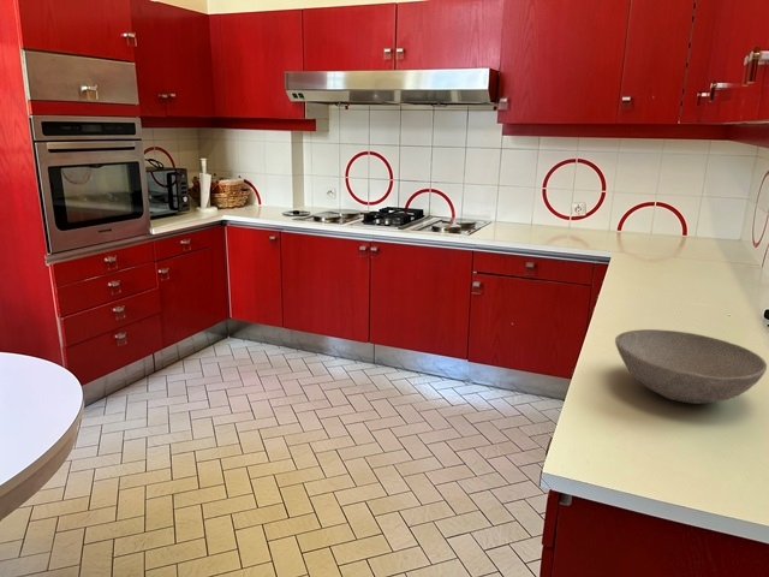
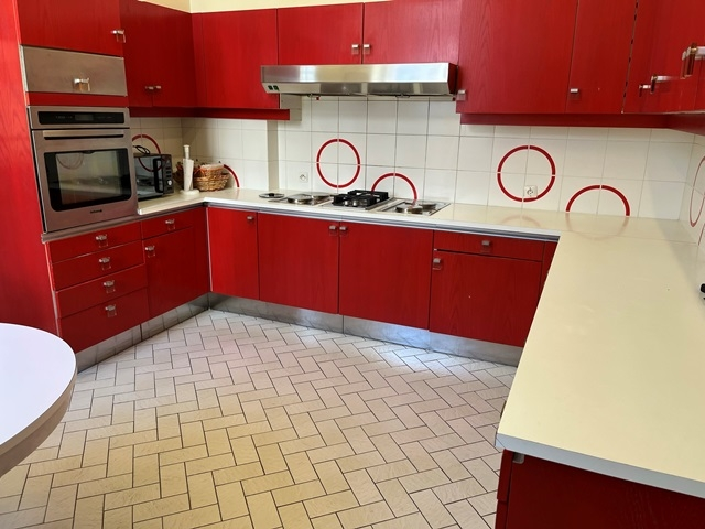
- bowl [614,328,768,405]
